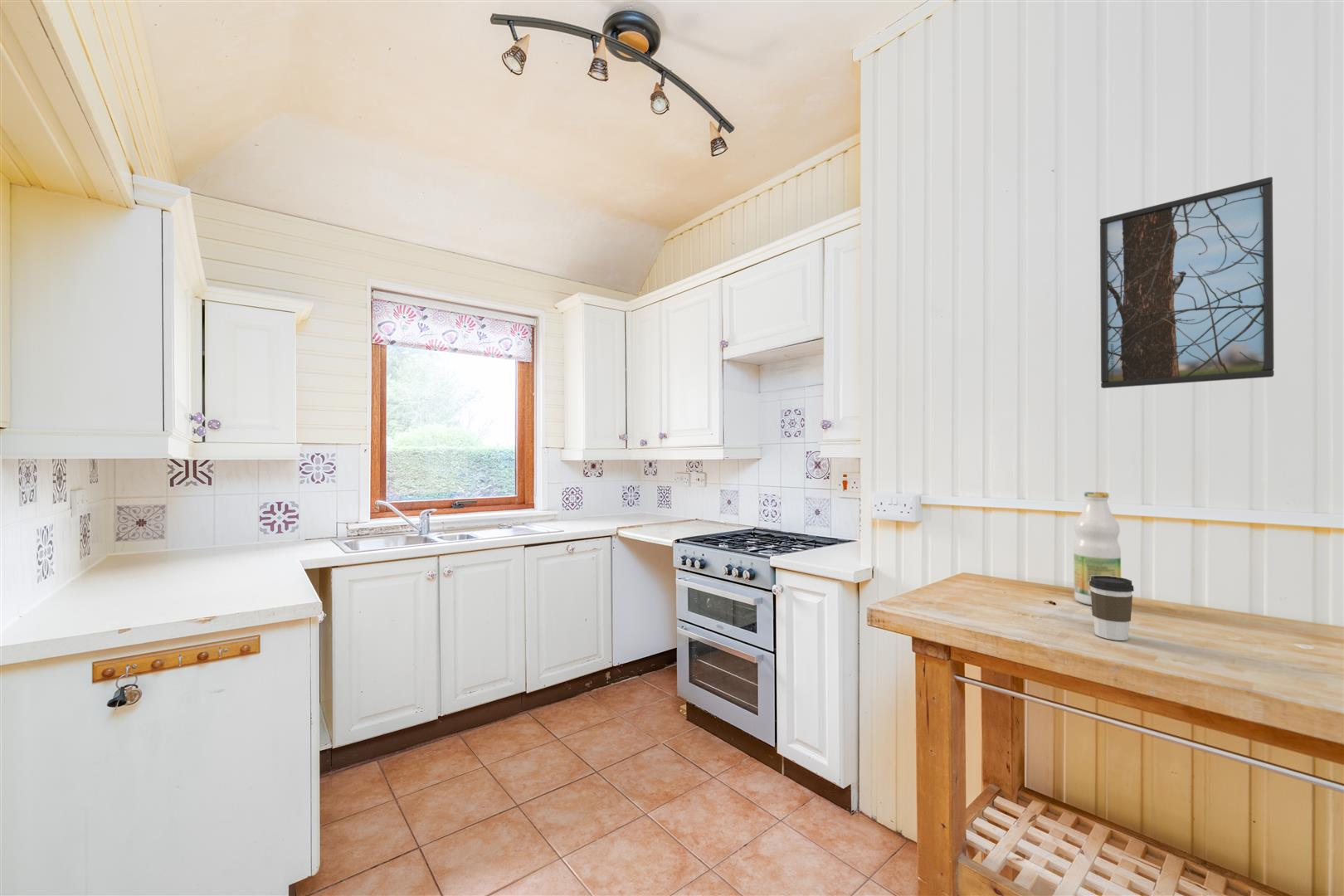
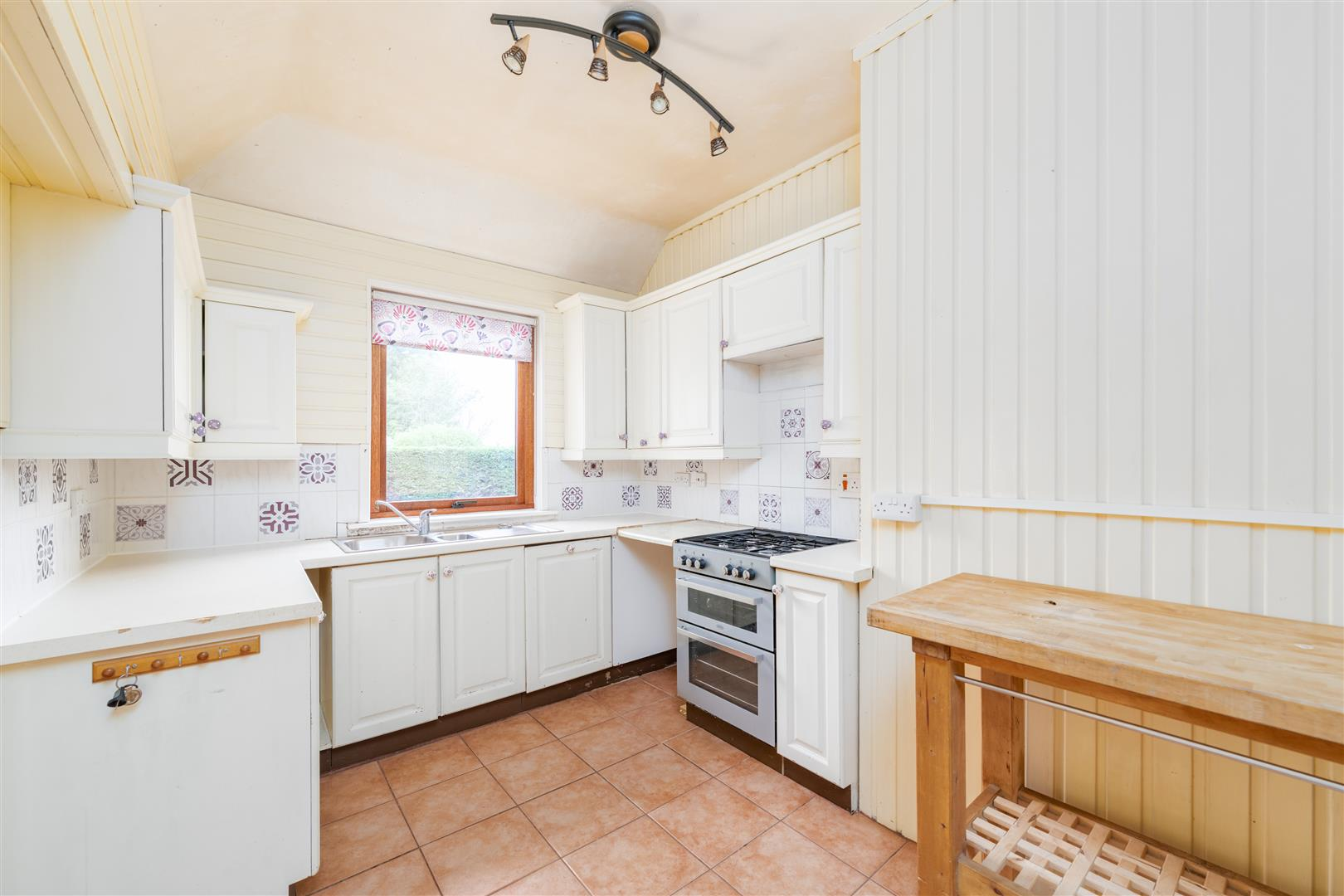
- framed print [1099,176,1275,389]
- coffee cup [1089,576,1135,641]
- bottle [1073,491,1122,606]
